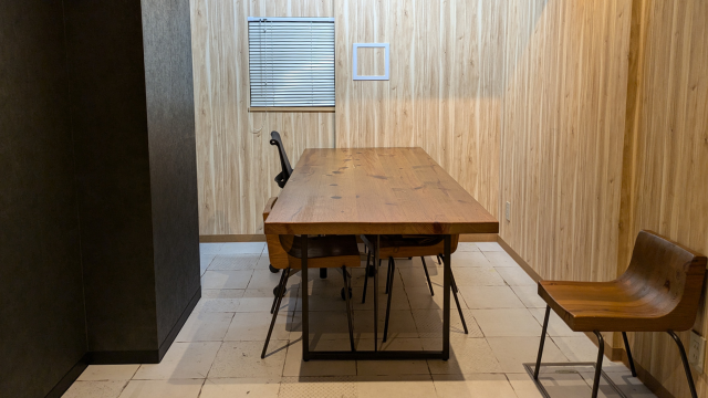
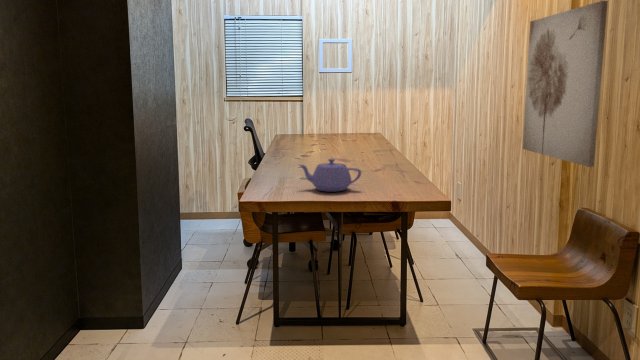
+ wall art [522,0,609,168]
+ teapot [298,158,362,192]
